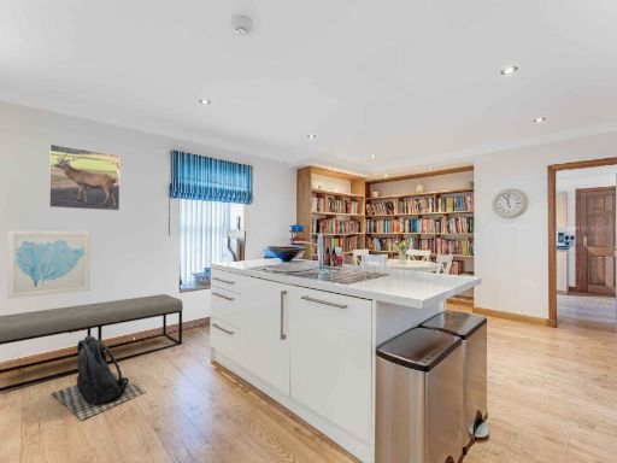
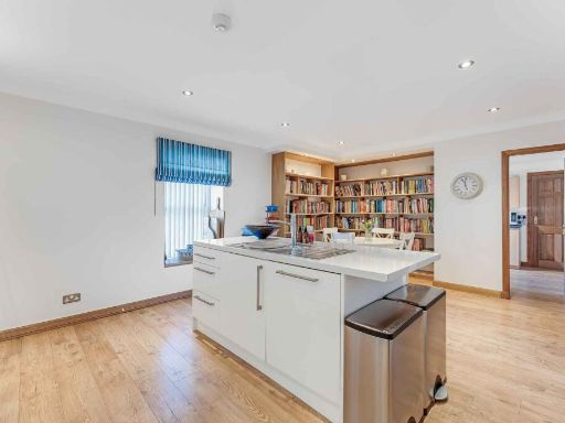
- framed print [48,143,122,212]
- backpack [51,335,147,421]
- bench [0,293,184,393]
- wall art [6,229,92,300]
